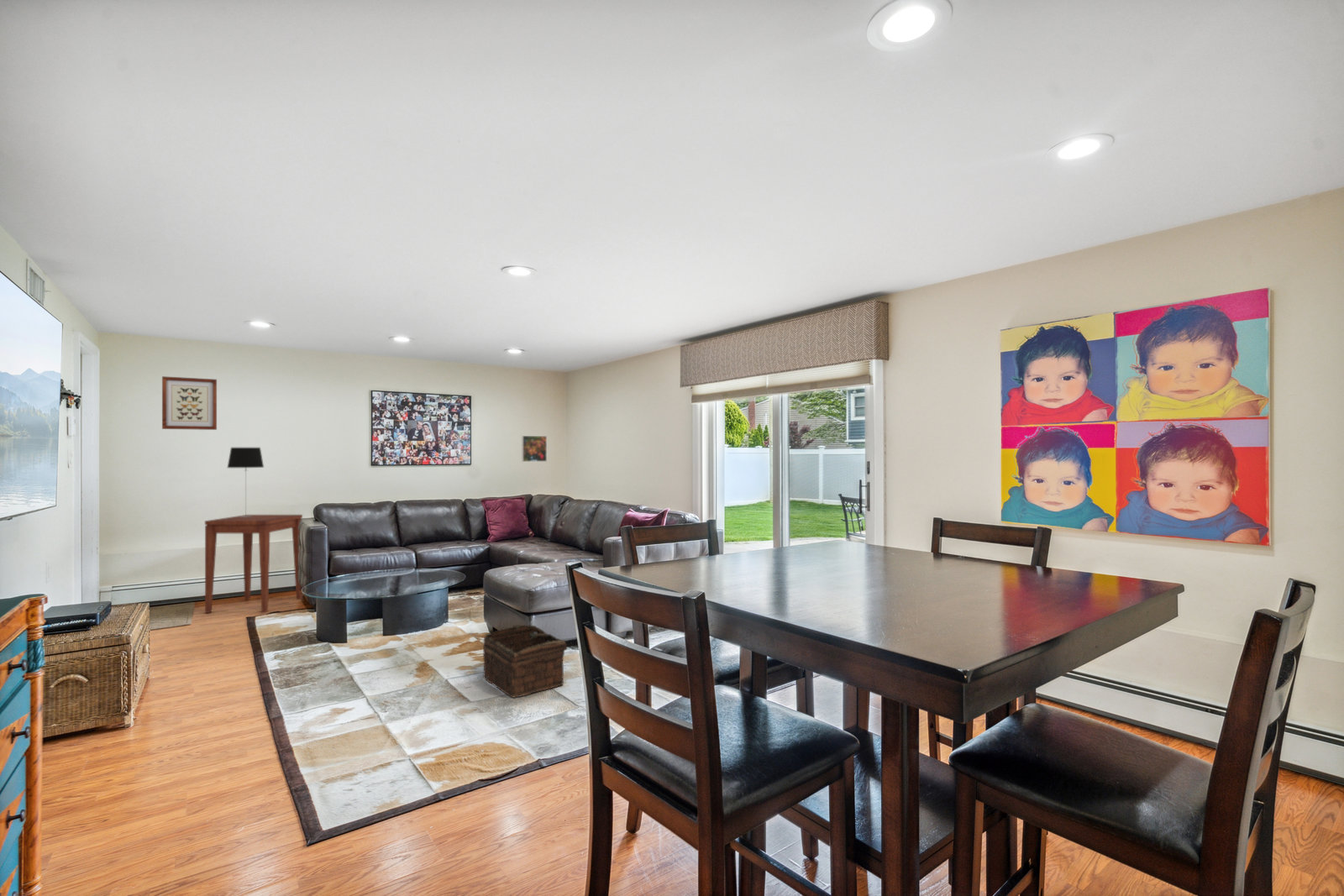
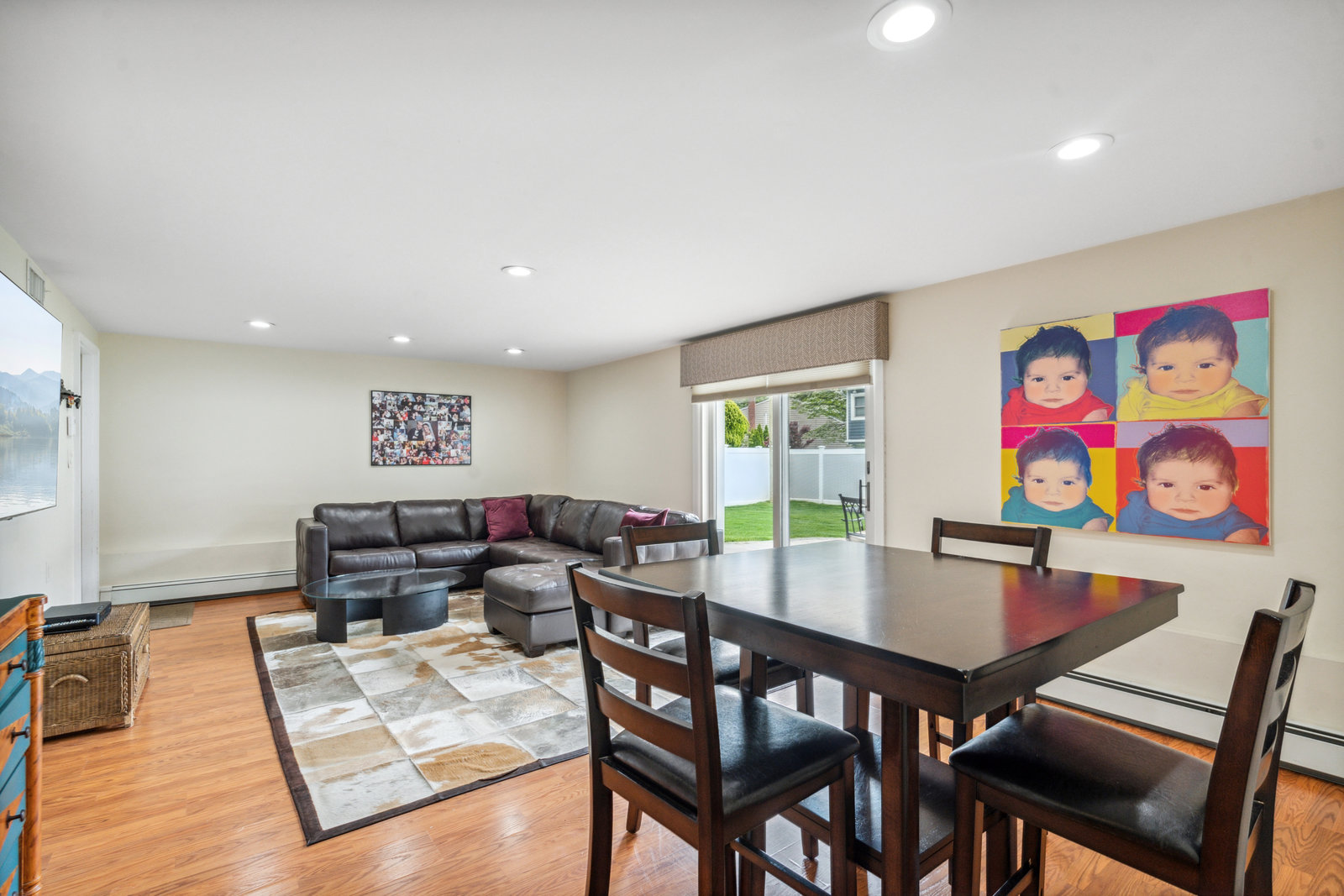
- table lamp [227,447,265,517]
- wall art [161,375,218,431]
- basket [482,624,568,699]
- side table [204,514,303,614]
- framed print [521,435,548,463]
